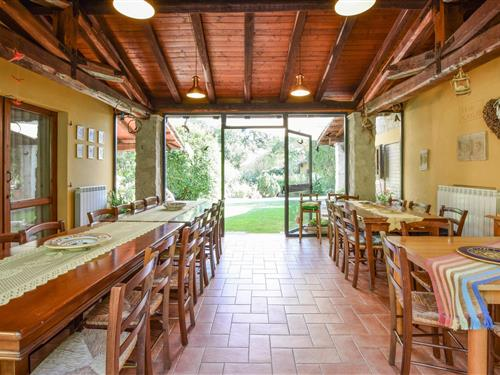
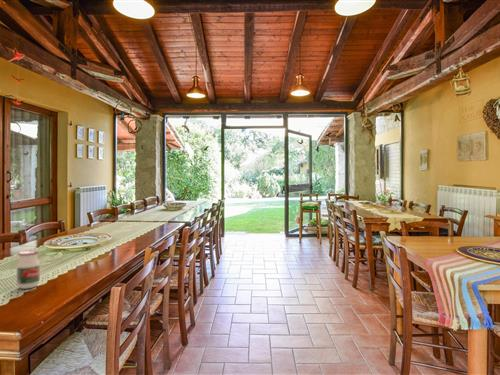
+ jar [16,249,41,290]
